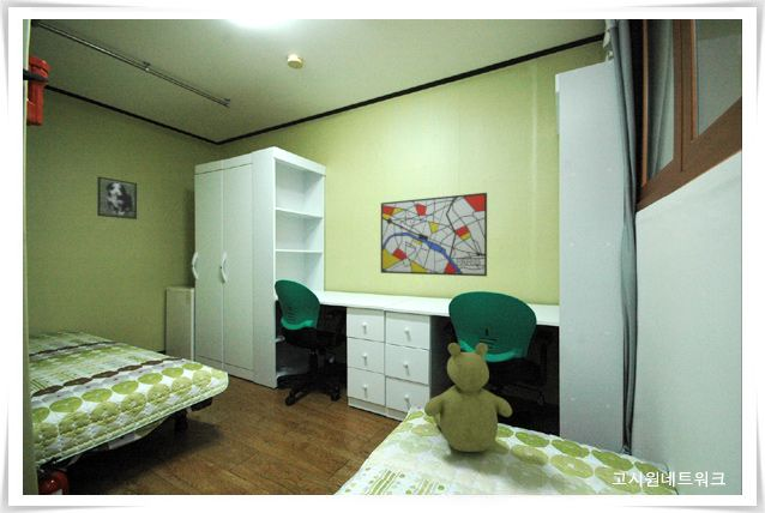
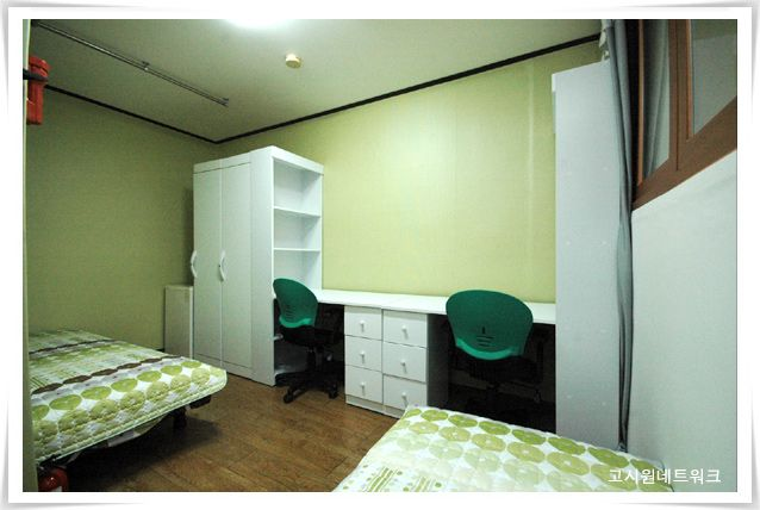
- wall art [380,192,488,278]
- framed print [96,175,138,221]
- stuffed bear [423,342,513,453]
